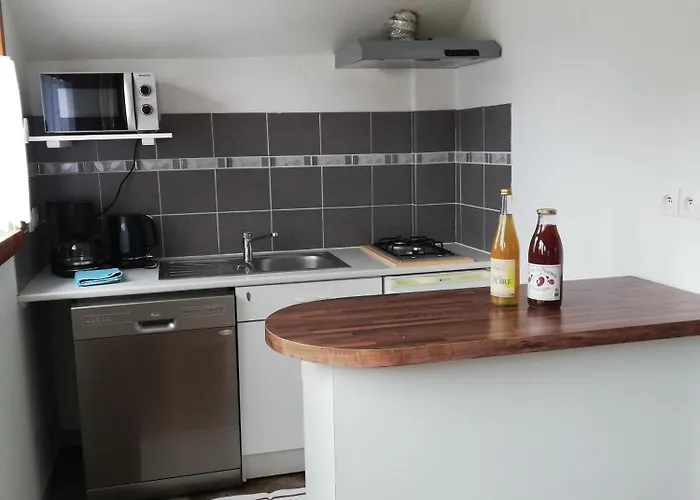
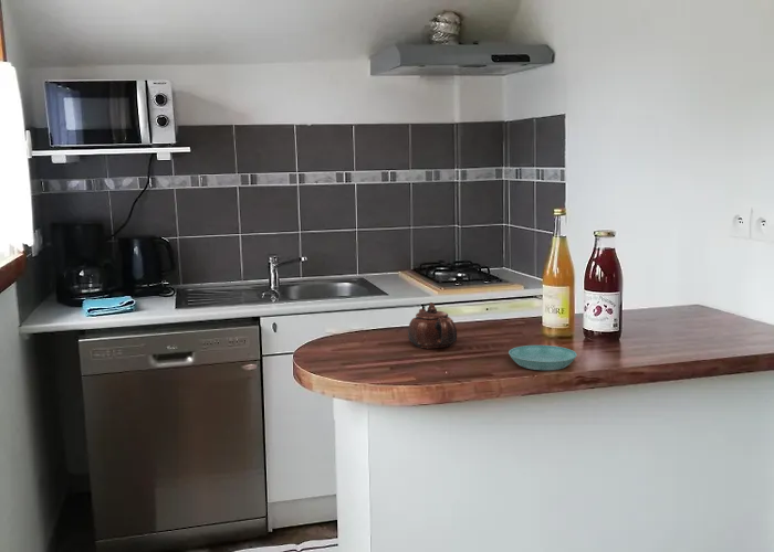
+ teapot [407,301,458,349]
+ saucer [508,344,578,371]
